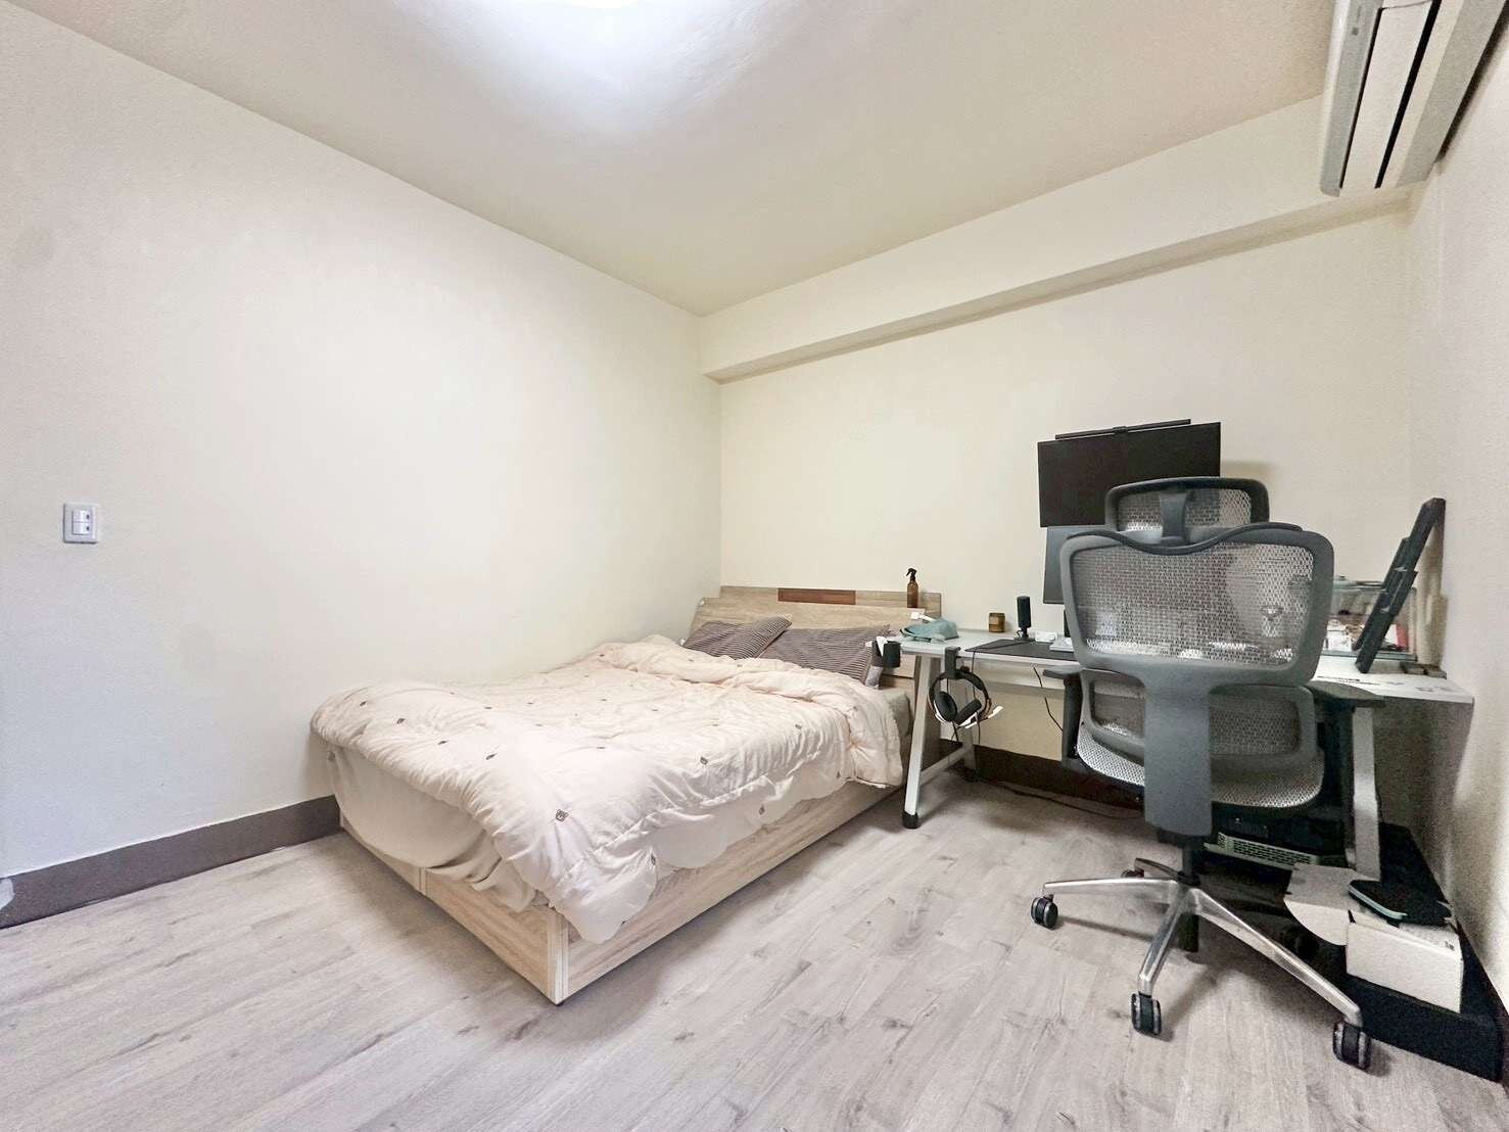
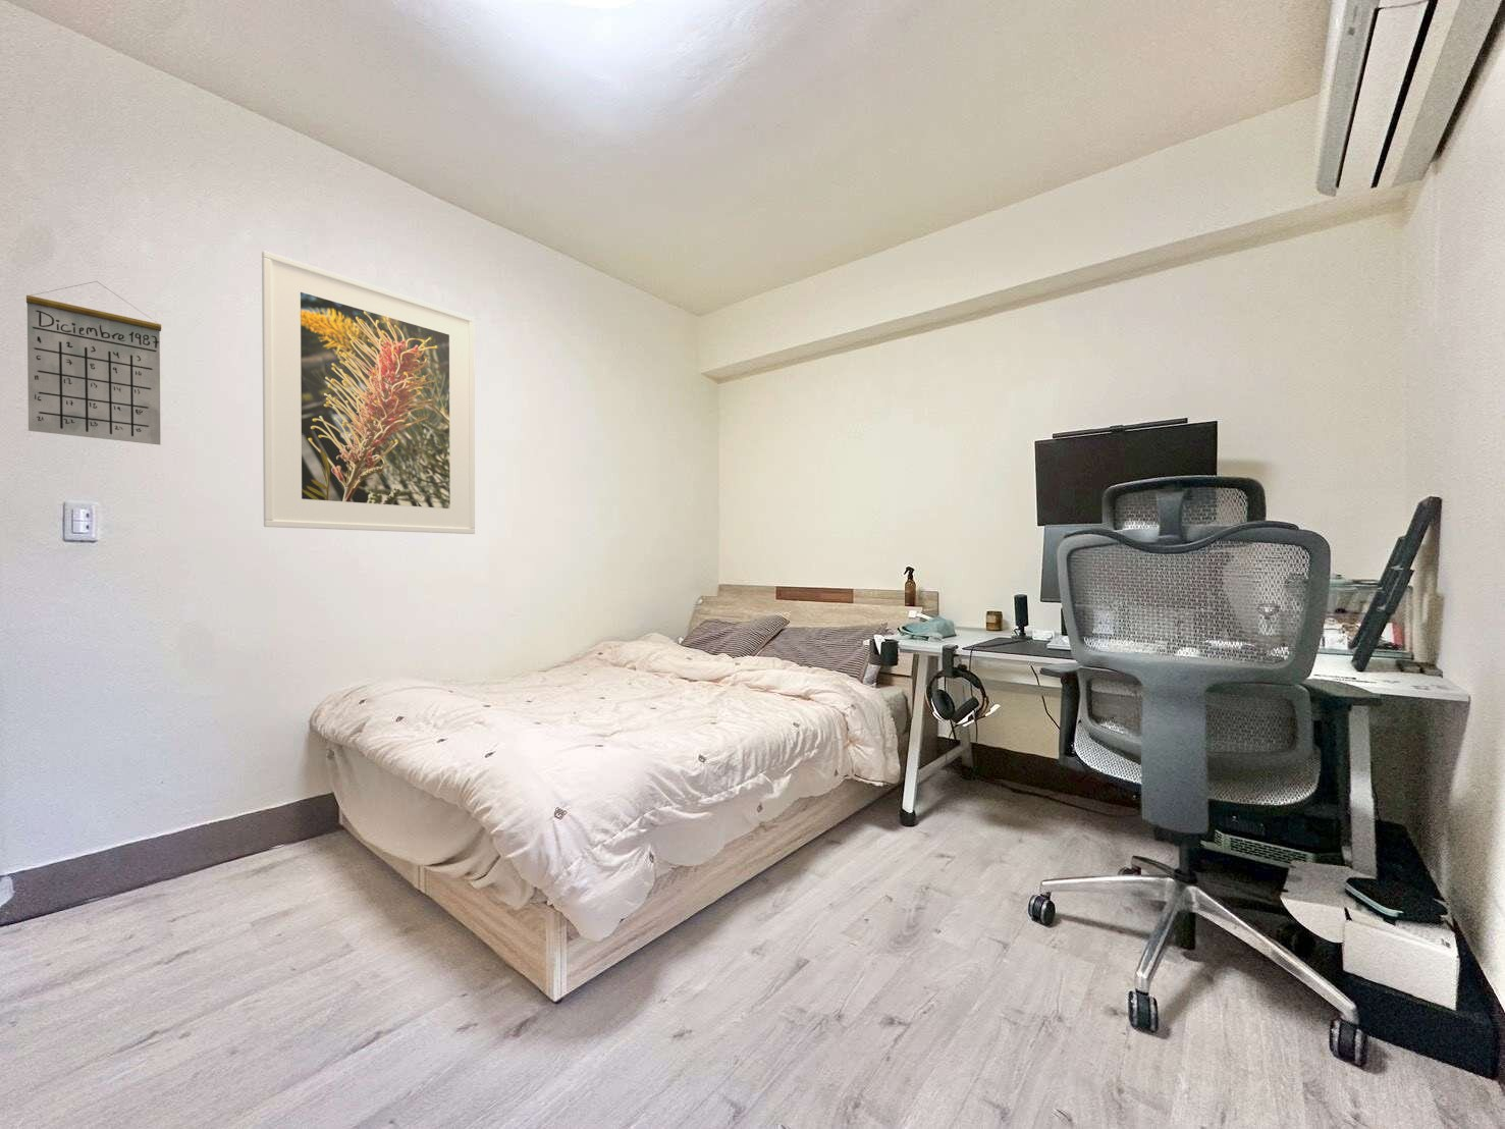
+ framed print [261,250,476,535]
+ calendar [25,280,162,445]
